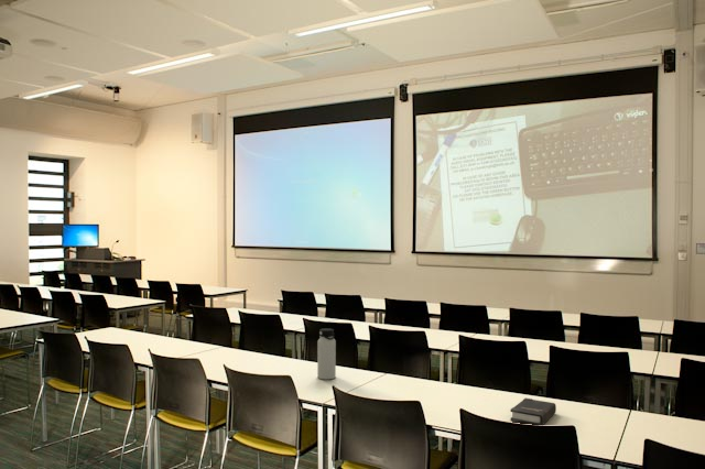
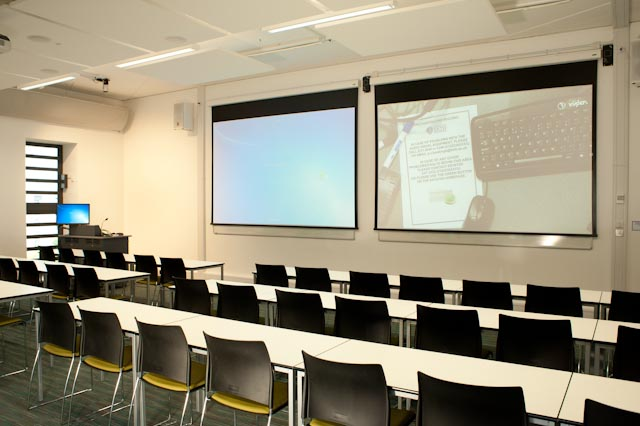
- hardback book [509,397,557,426]
- water bottle [316,327,337,381]
